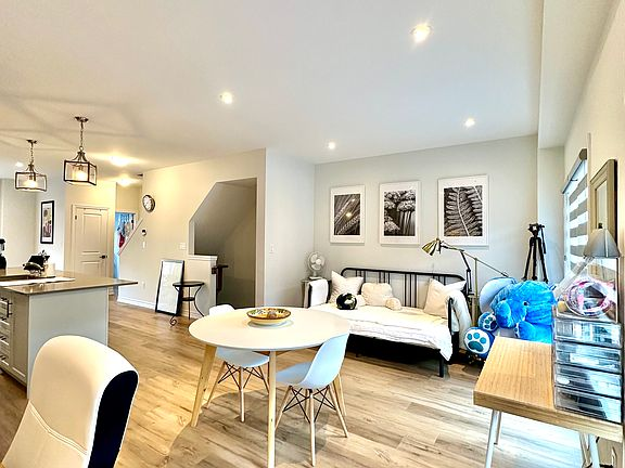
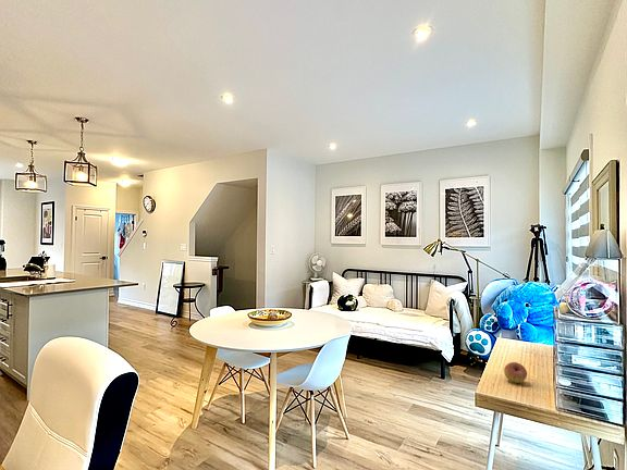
+ fruit [503,361,528,384]
